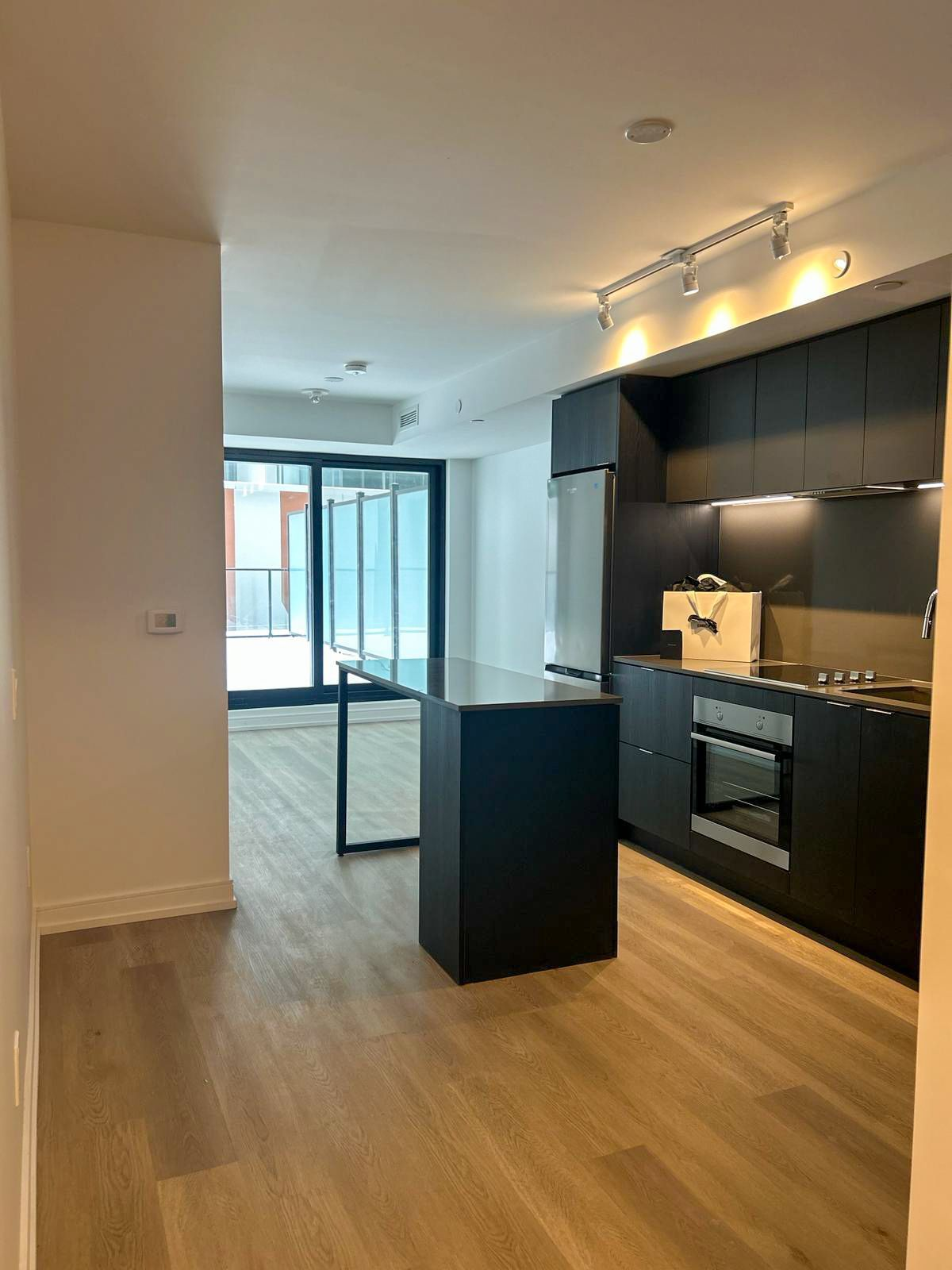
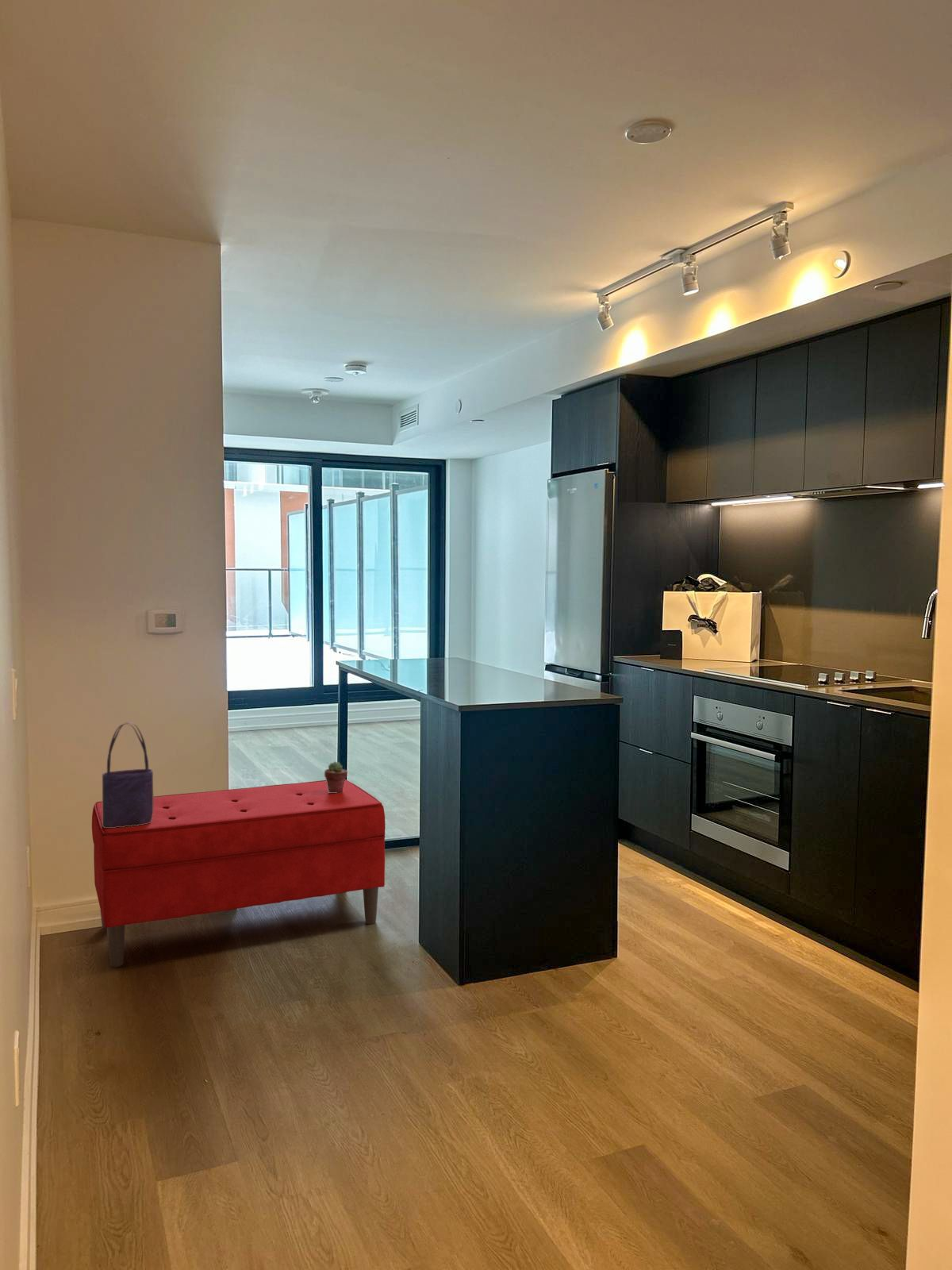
+ bench [91,779,386,968]
+ potted succulent [324,760,348,793]
+ tote bag [102,722,154,828]
